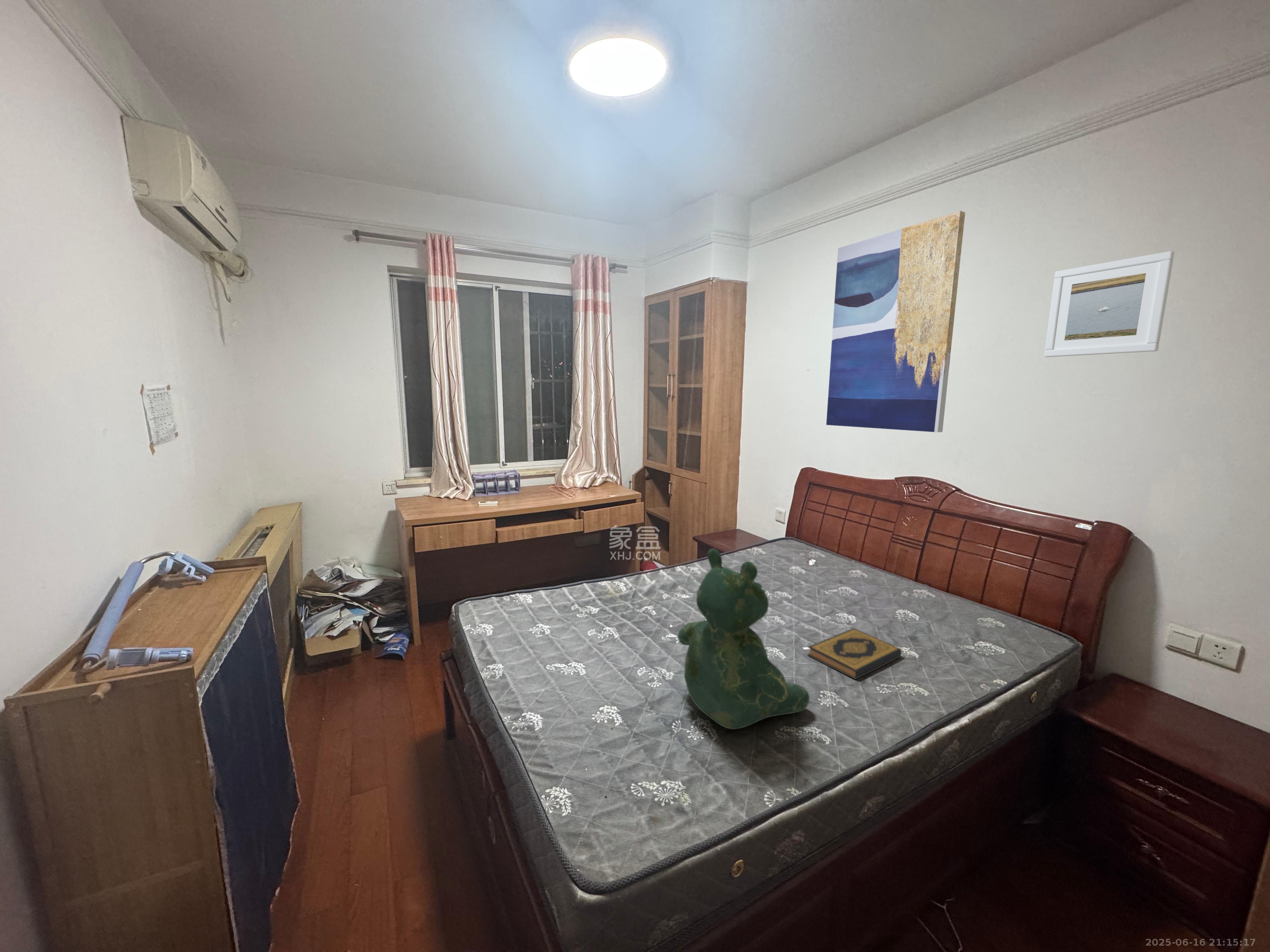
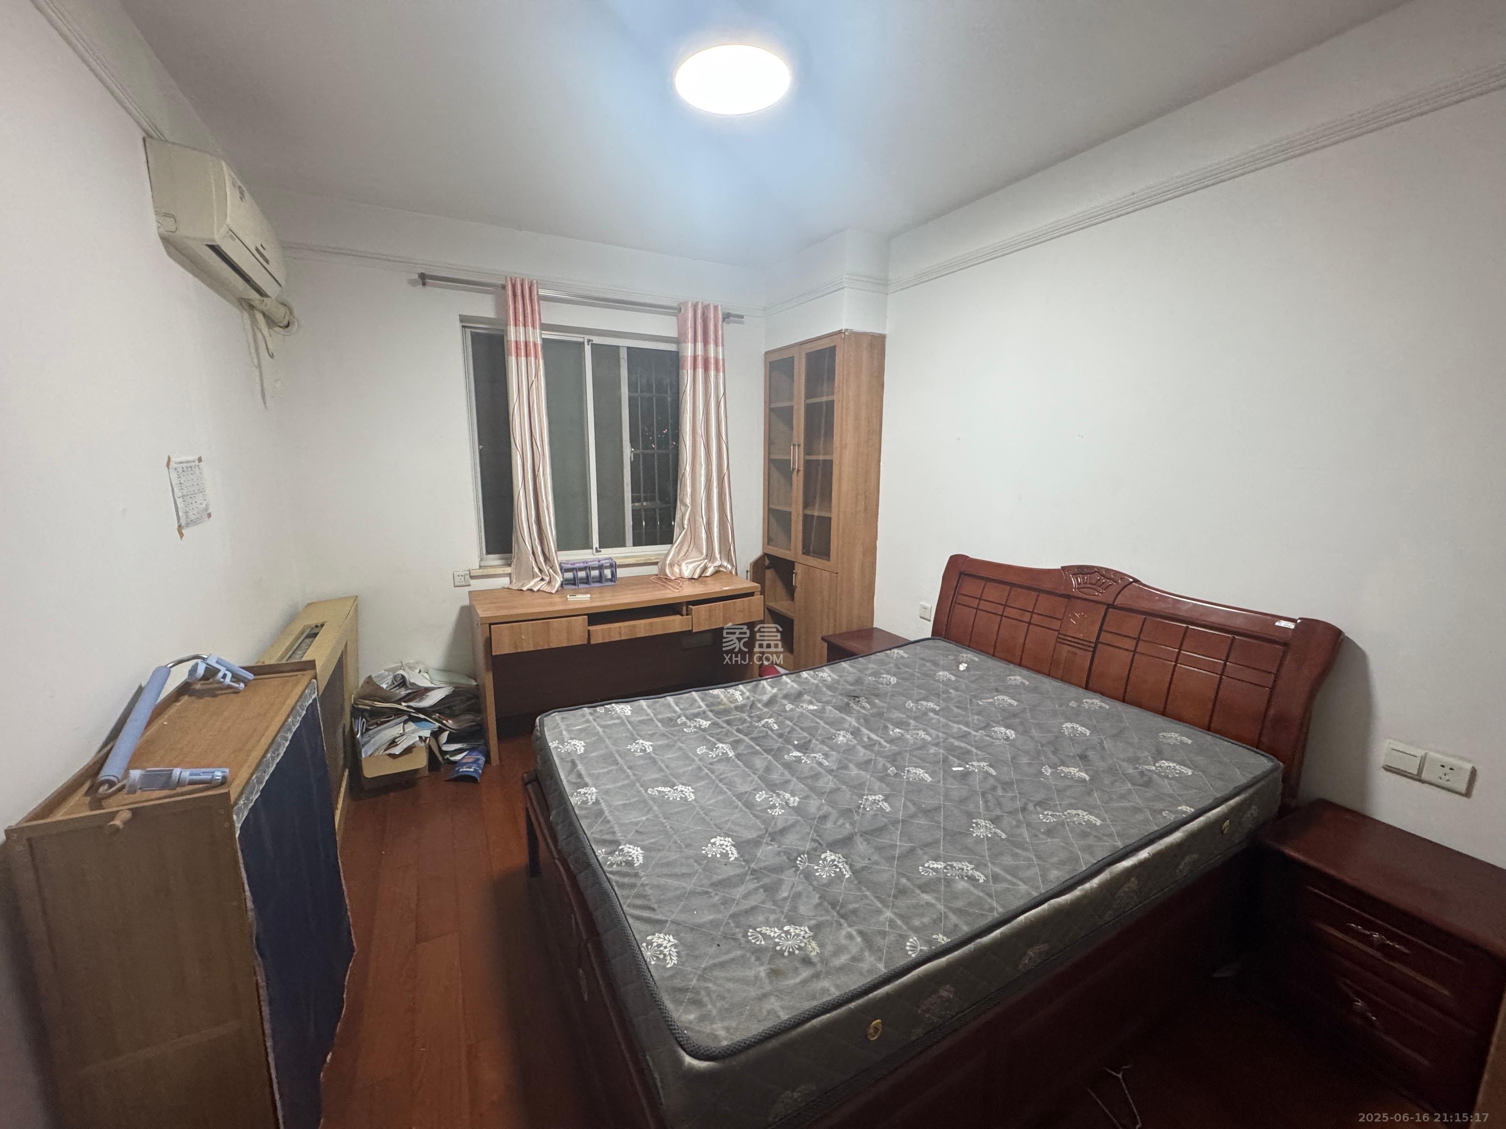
- hardback book [807,628,902,680]
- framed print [1044,251,1175,357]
- teddy bear [678,548,810,730]
- wall art [826,210,965,433]
